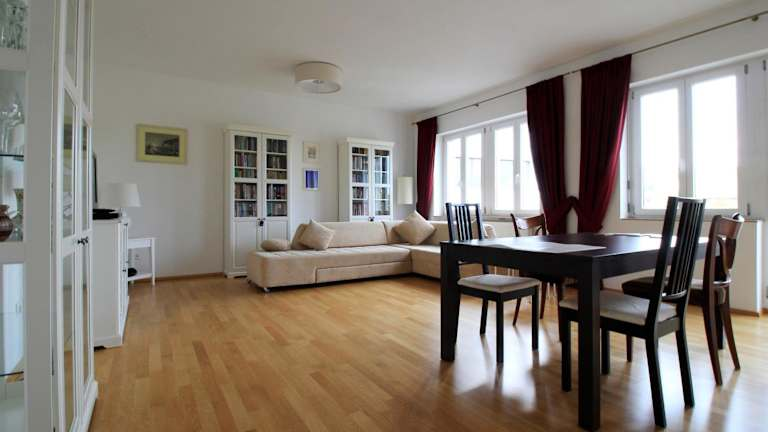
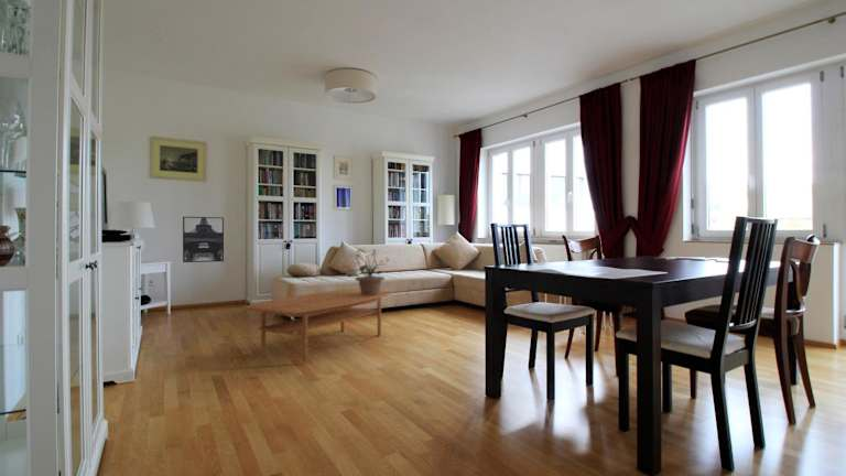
+ coffee table [240,288,393,364]
+ wall art [182,216,225,263]
+ potted plant [349,248,390,295]
